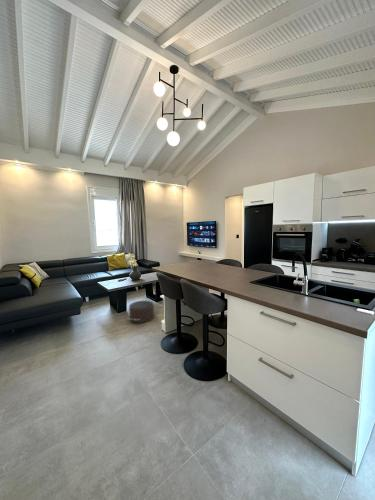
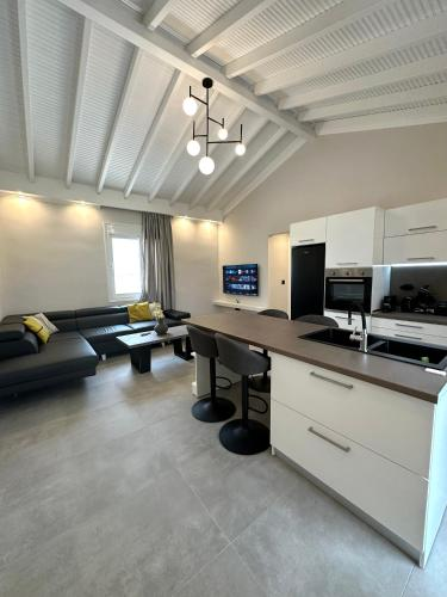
- pouf [125,300,155,324]
